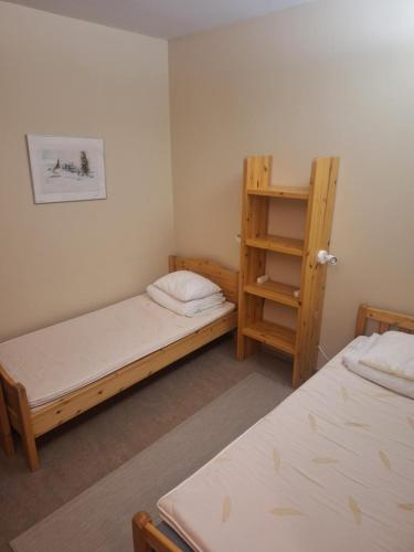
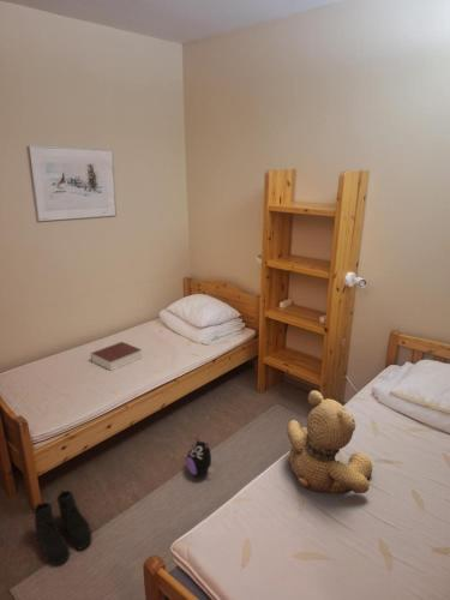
+ teddy bear [286,389,373,494]
+ boots [34,490,92,565]
+ plush toy [186,436,216,478]
+ book [90,341,143,372]
